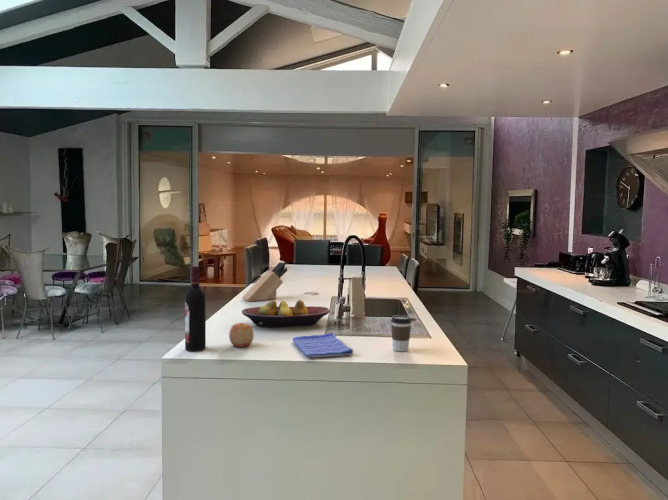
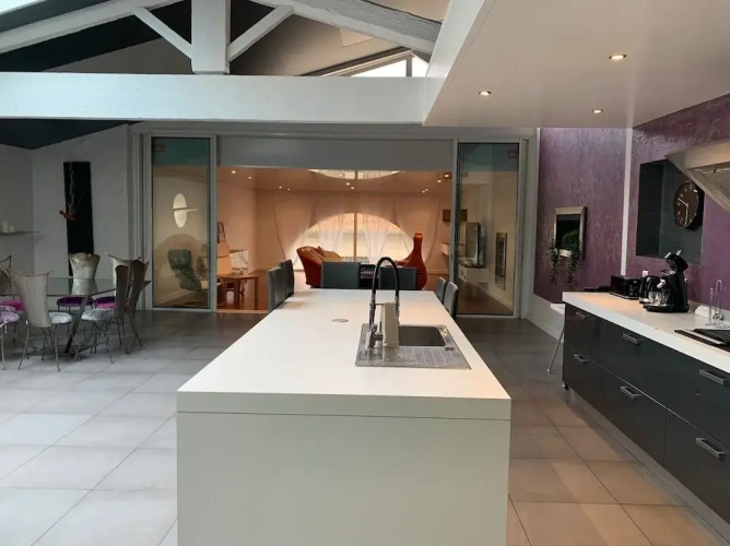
- knife block [241,261,288,302]
- fruit bowl [241,299,331,328]
- wine bottle [184,265,207,352]
- coffee cup [390,314,413,352]
- dish towel [292,332,354,359]
- apple [228,322,255,348]
